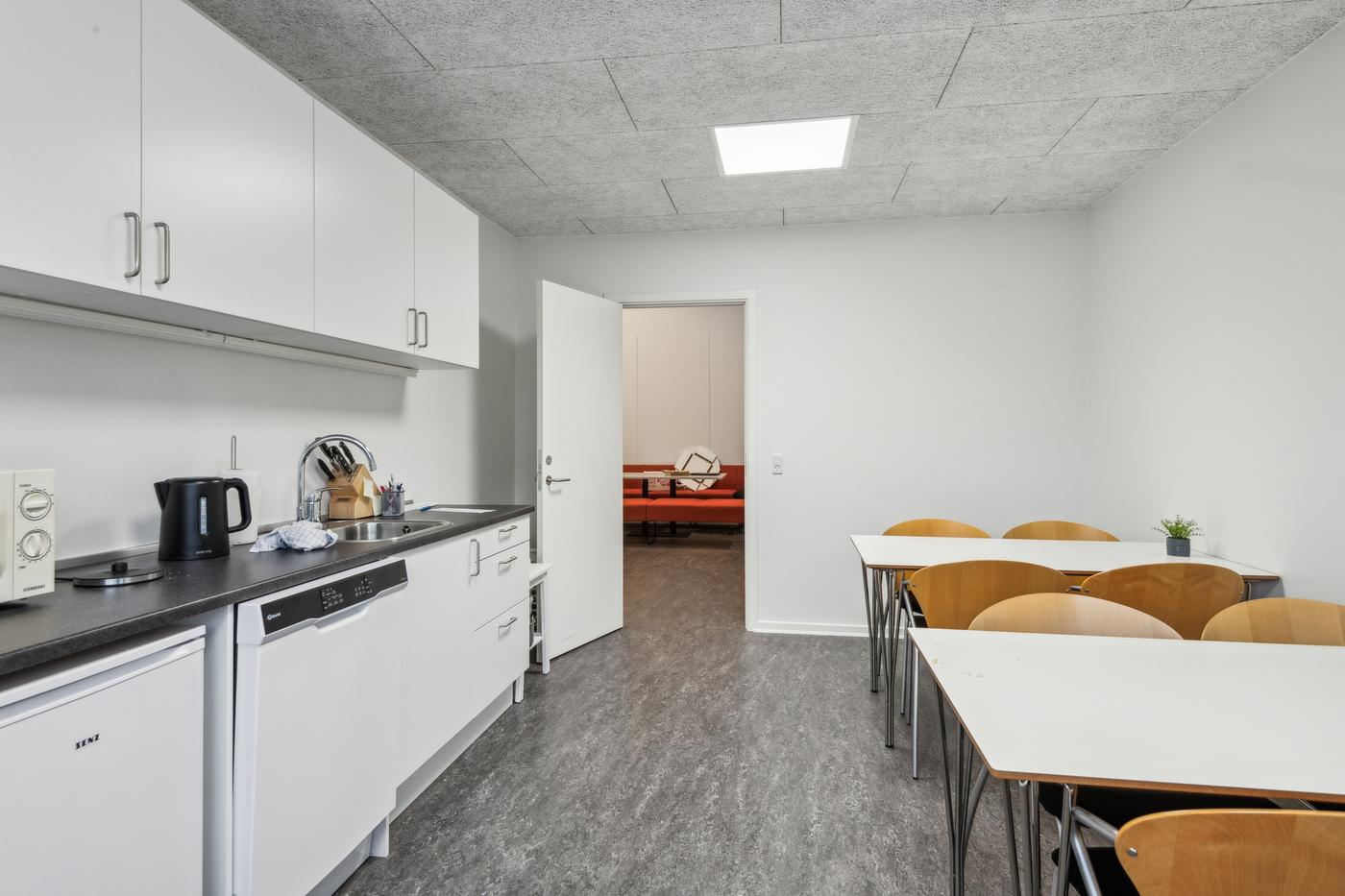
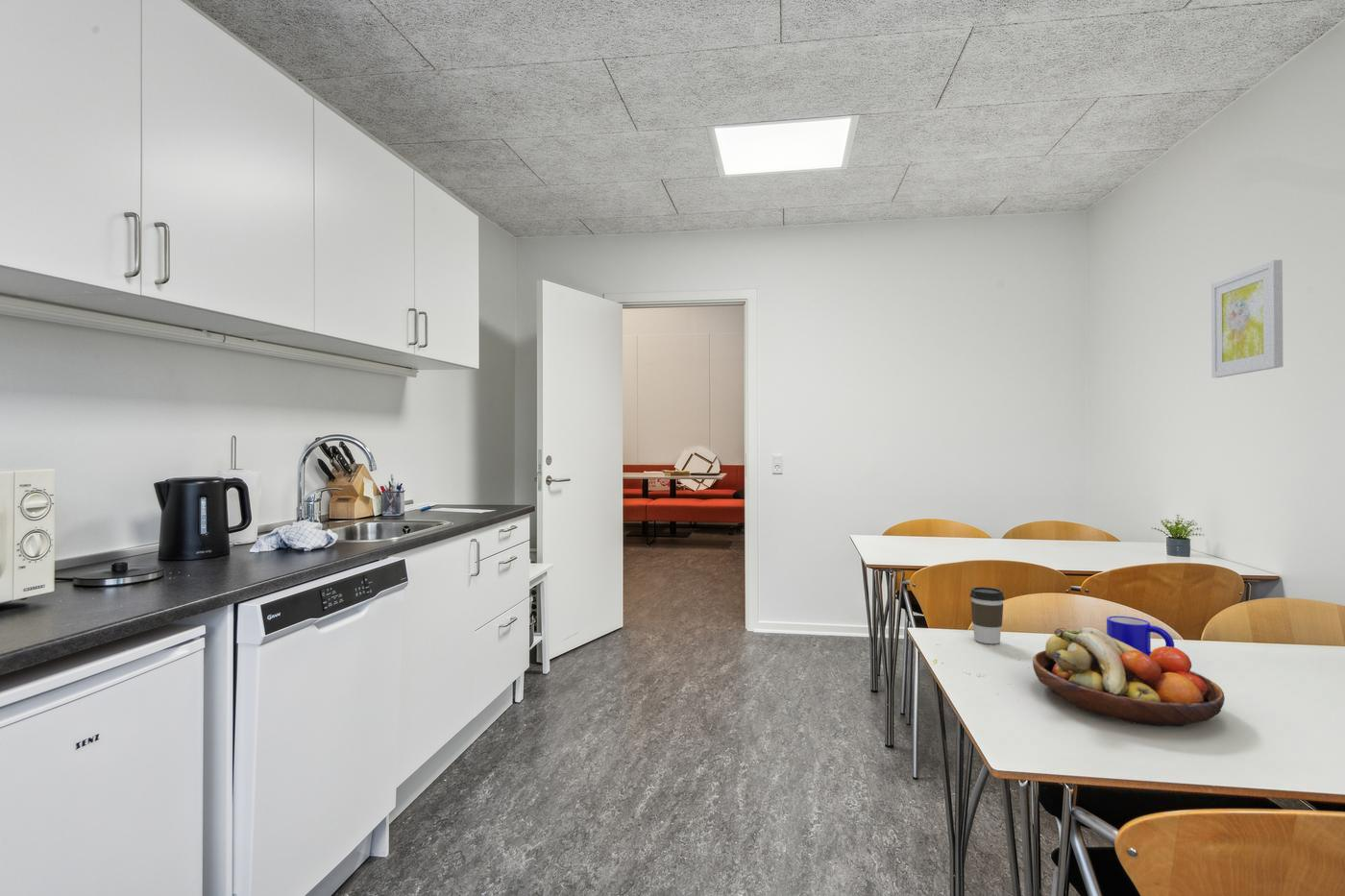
+ fruit bowl [1032,626,1226,728]
+ wall art [1211,259,1284,378]
+ coffee cup [969,586,1005,644]
+ mug [1106,615,1175,656]
